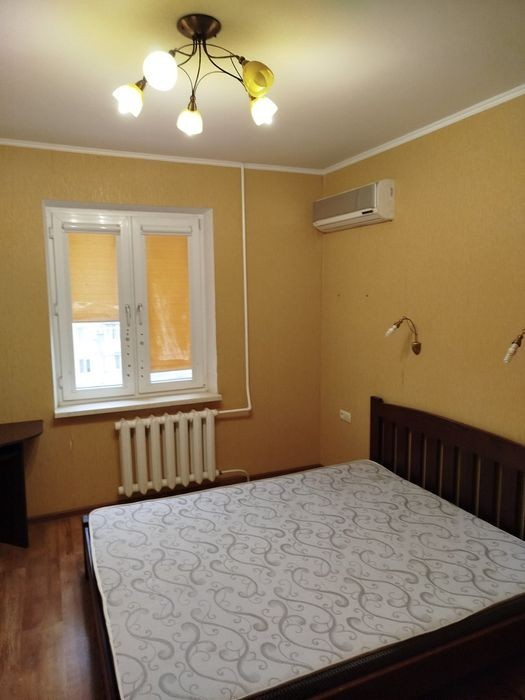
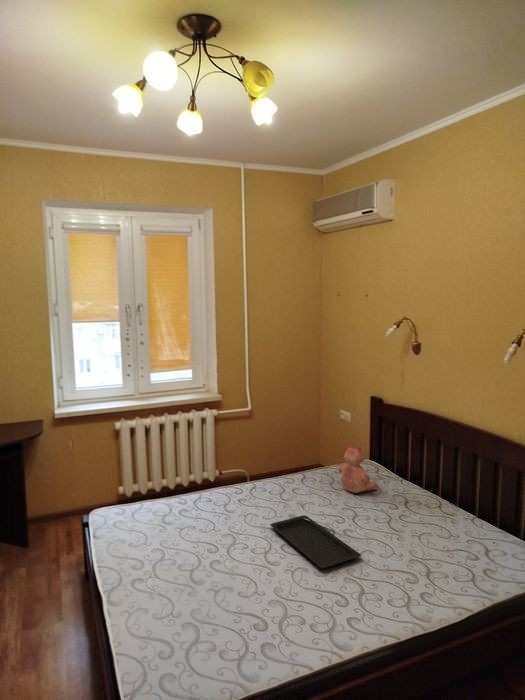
+ serving tray [269,515,362,569]
+ teddy bear [337,442,378,494]
